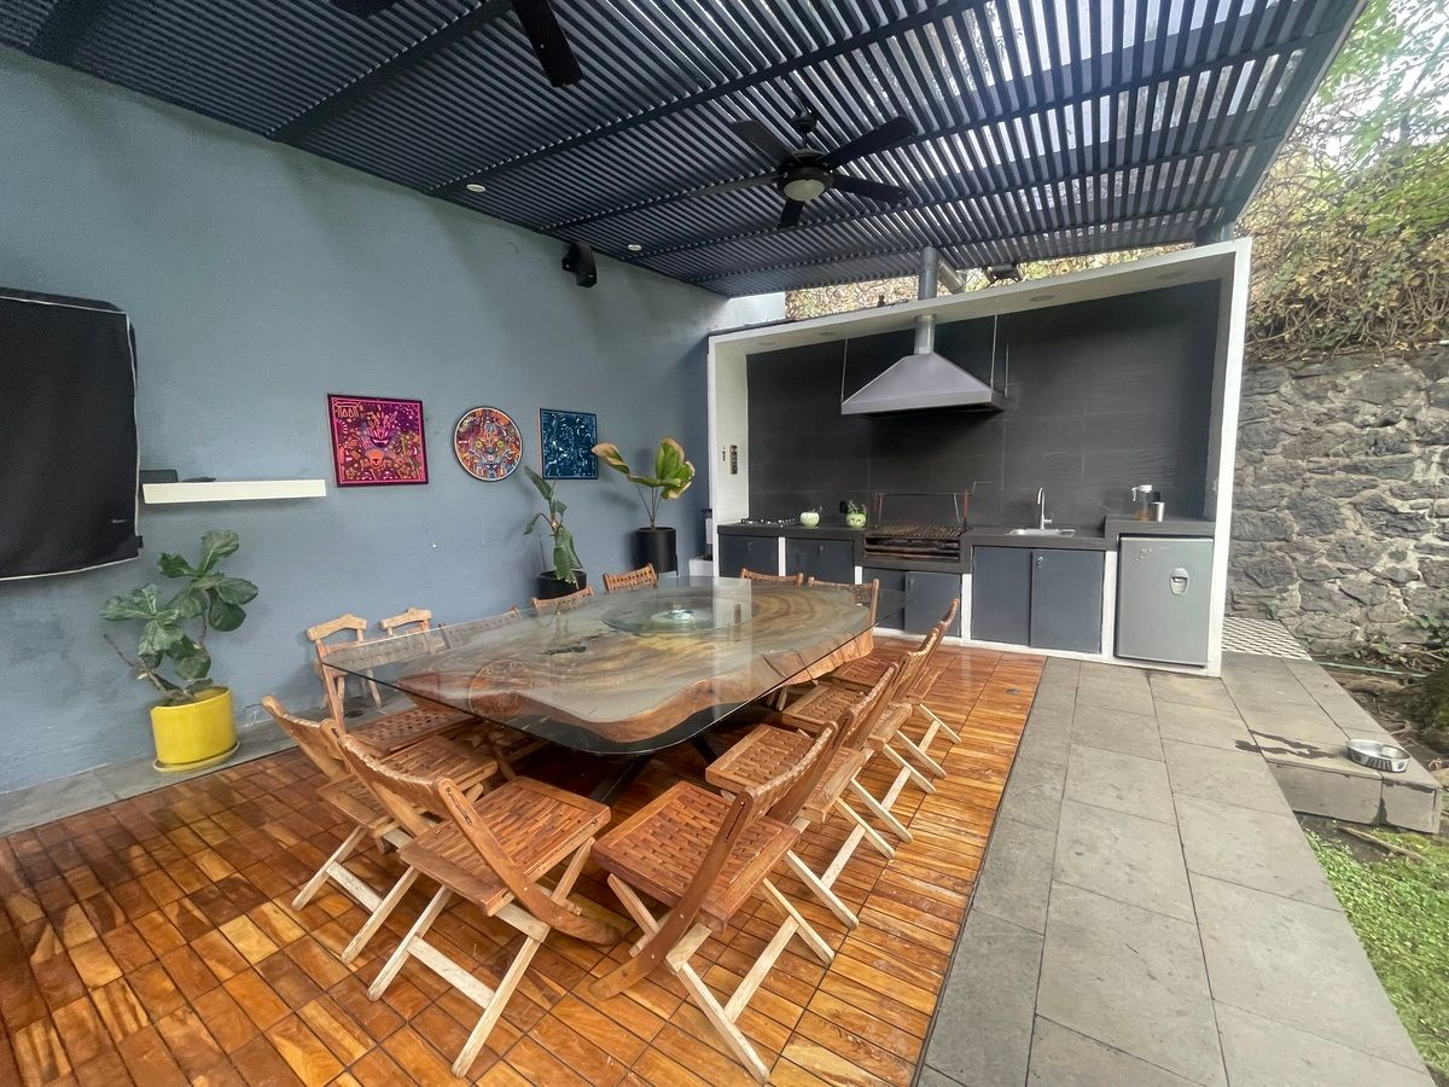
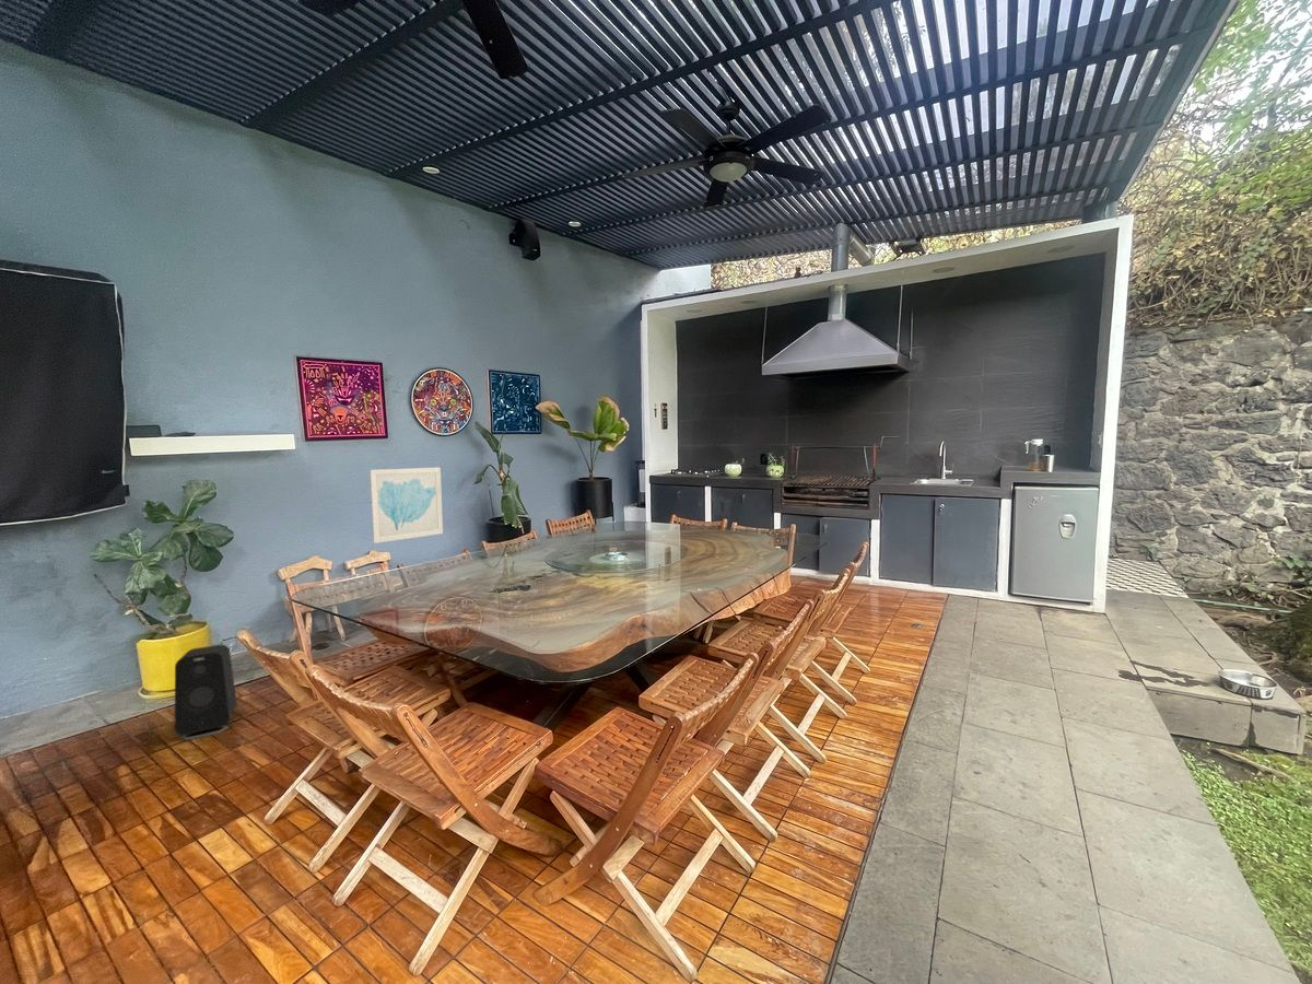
+ speaker [174,644,238,741]
+ wall art [368,467,444,544]
